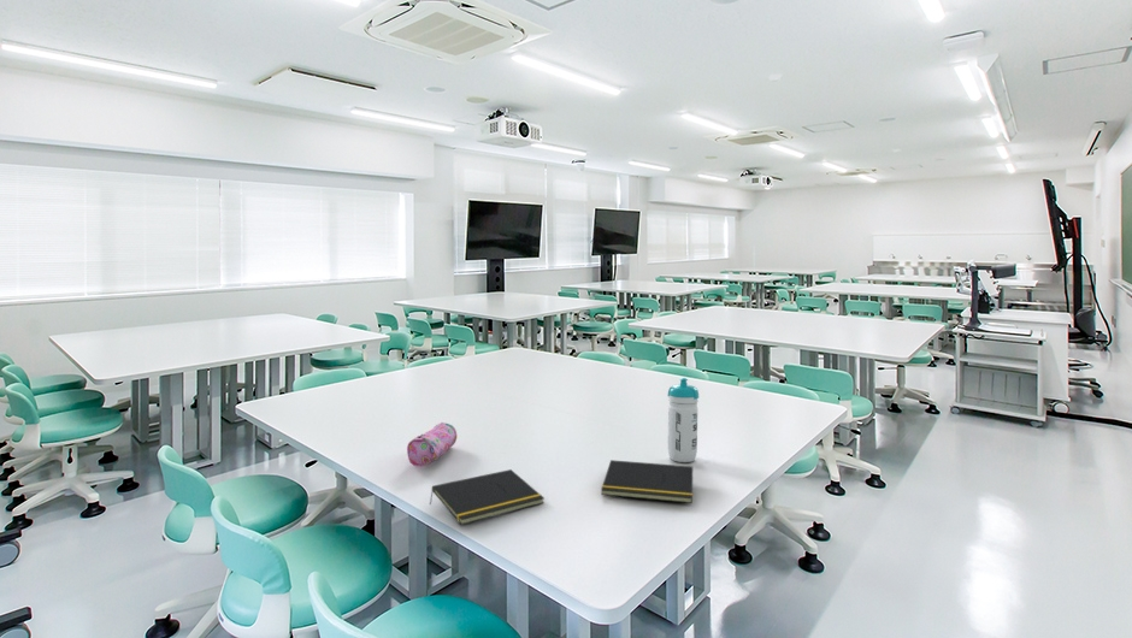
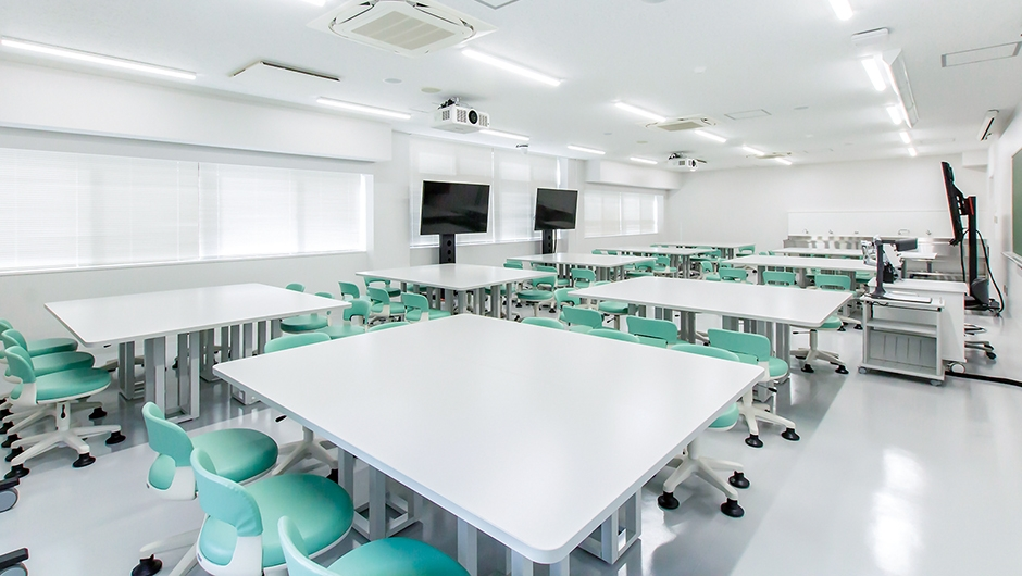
- notepad [600,459,694,504]
- notepad [429,468,546,526]
- pencil case [406,421,458,467]
- water bottle [667,377,700,463]
